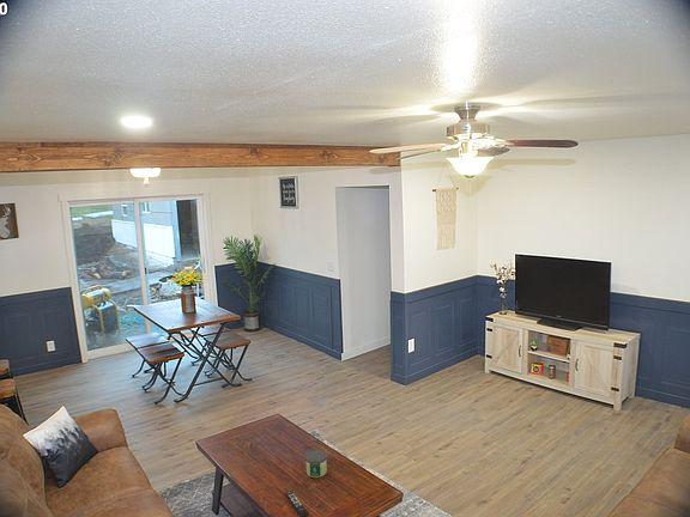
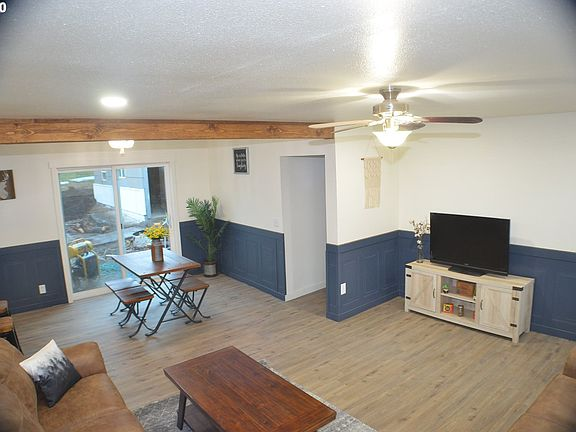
- candle [304,449,328,479]
- remote control [284,489,309,517]
